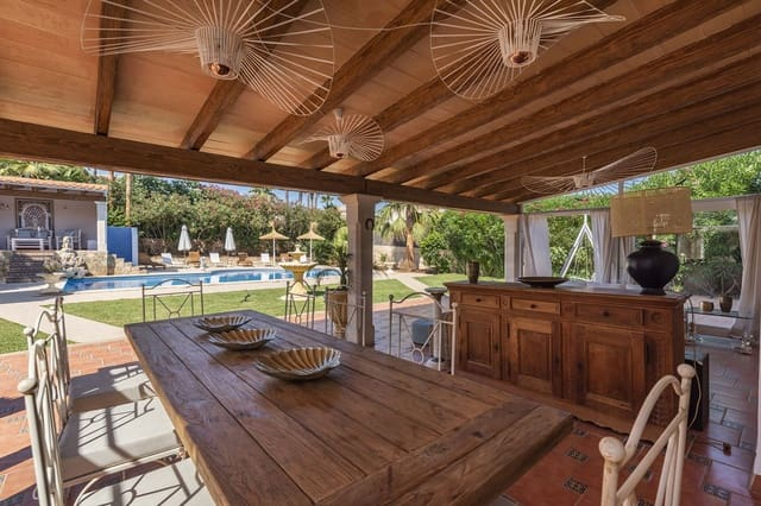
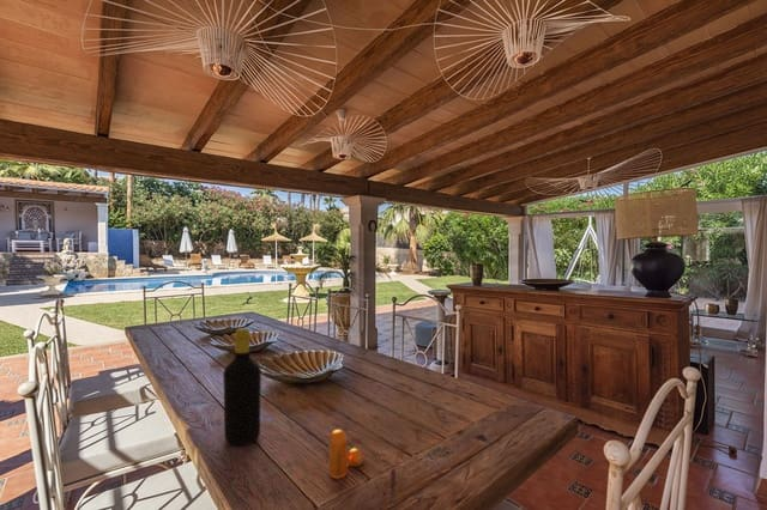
+ pepper shaker [328,429,364,480]
+ bottle [222,327,262,447]
